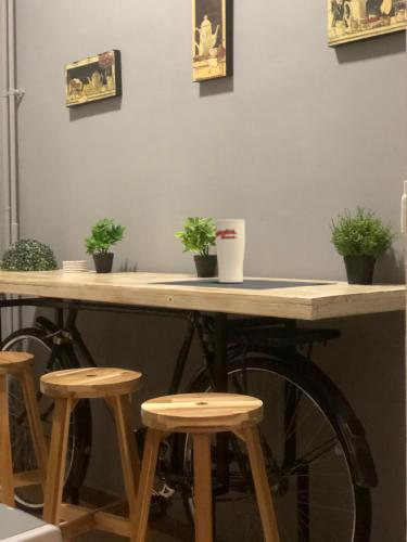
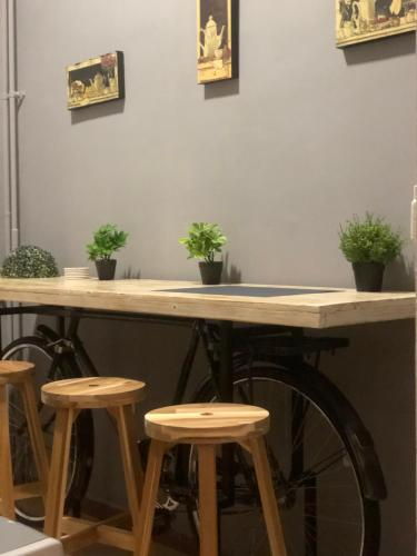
- cup [215,219,246,284]
